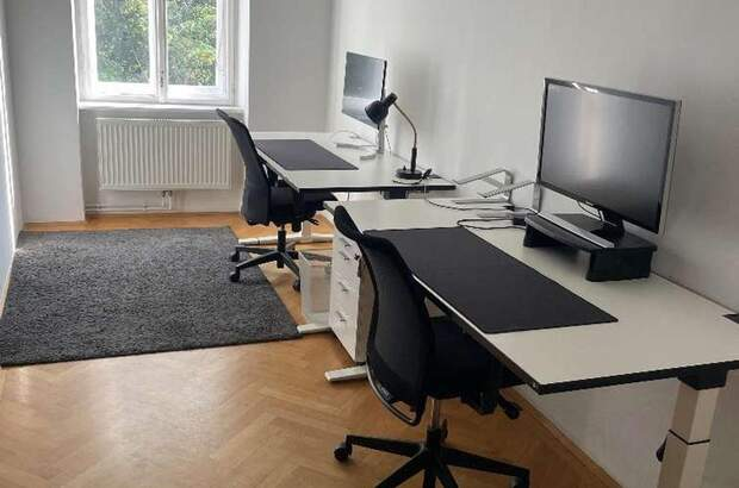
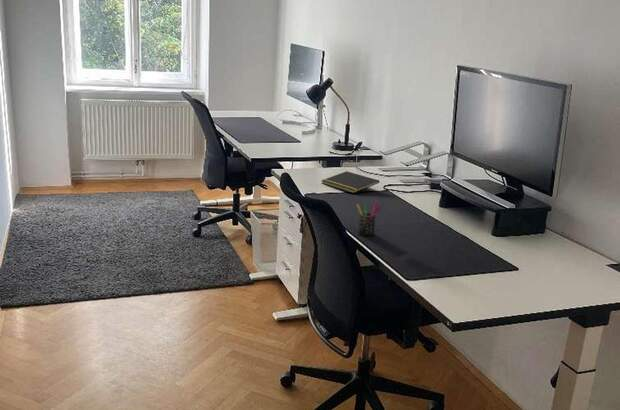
+ notepad [320,170,380,194]
+ pen holder [356,200,382,237]
